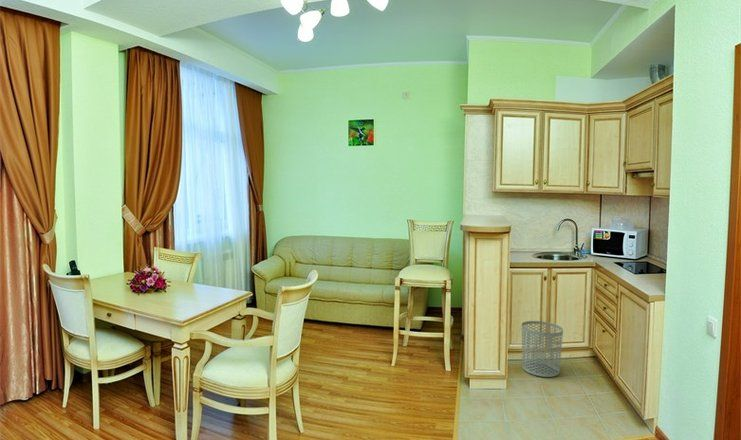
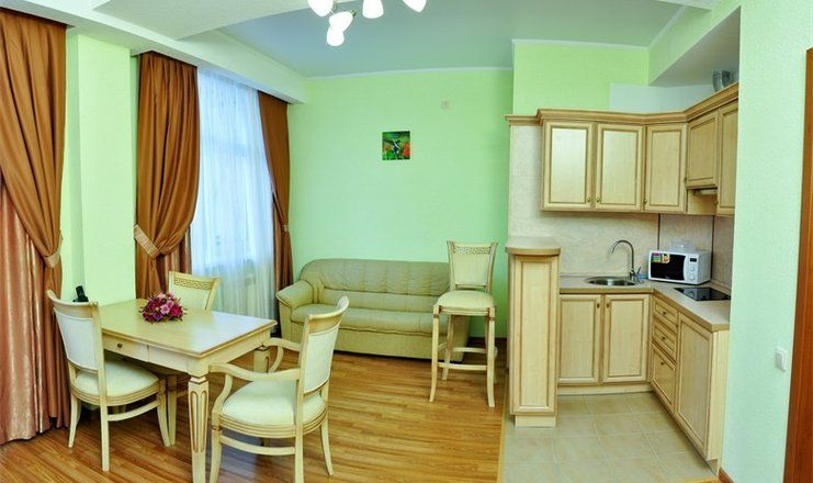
- waste bin [521,320,564,378]
